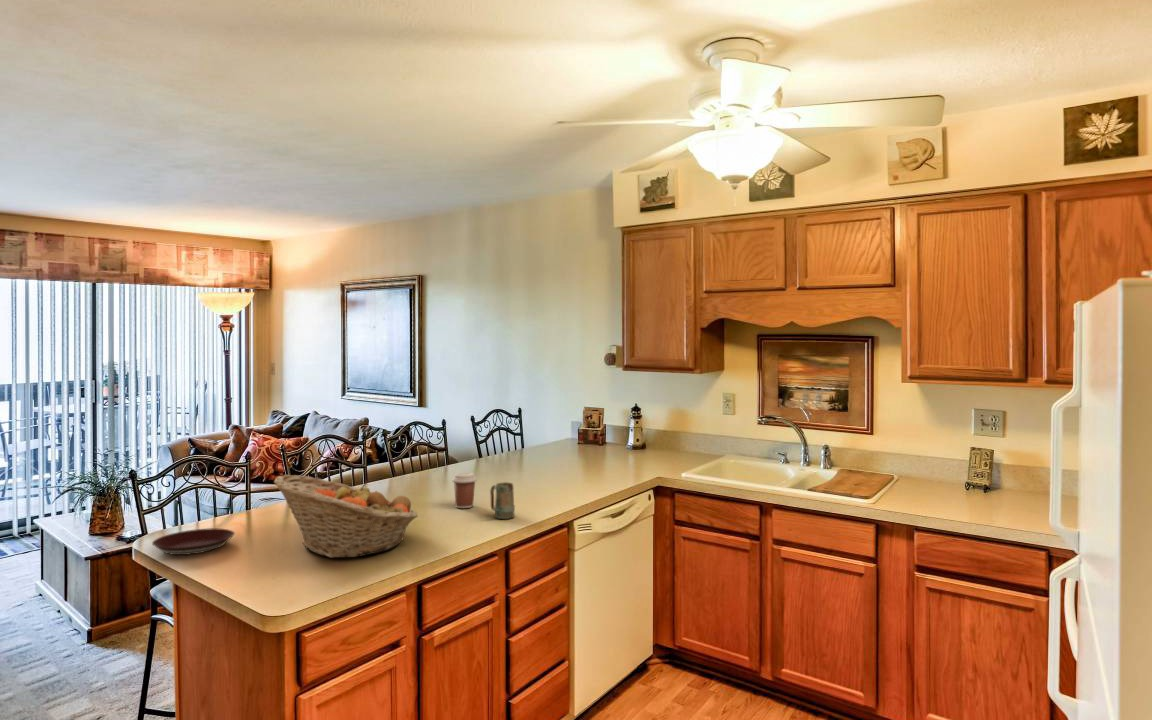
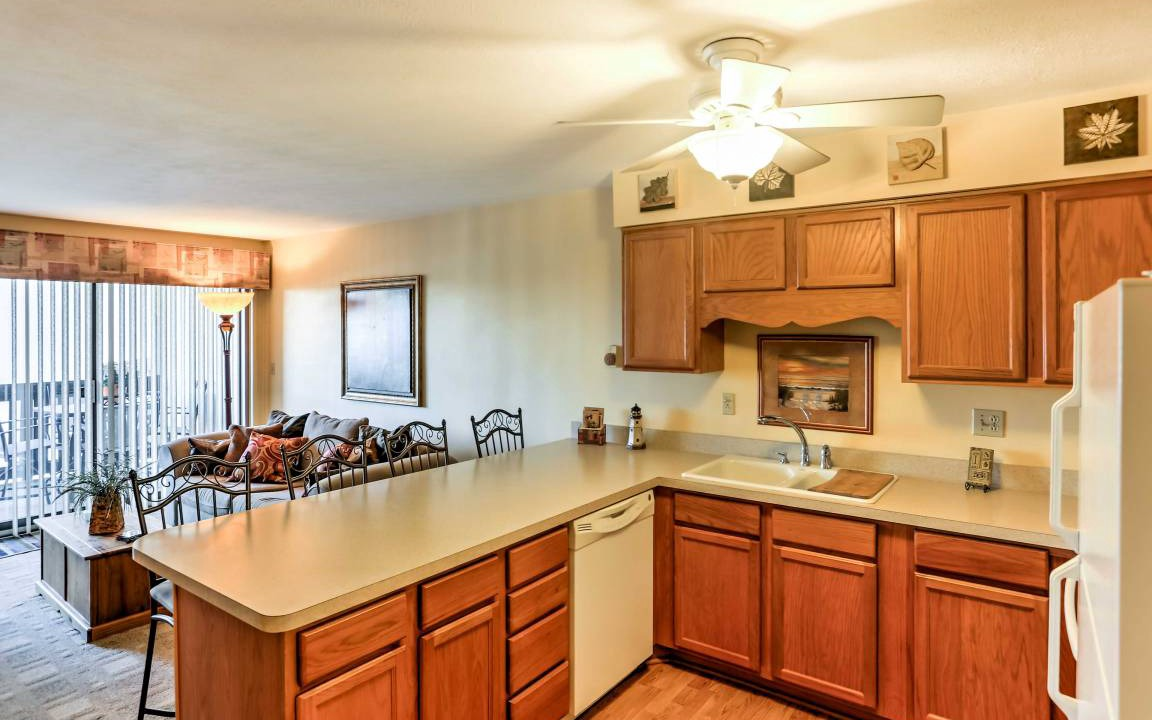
- fruit basket [273,474,419,559]
- coffee cup [451,472,478,509]
- mug [489,481,516,520]
- plate [151,527,236,556]
